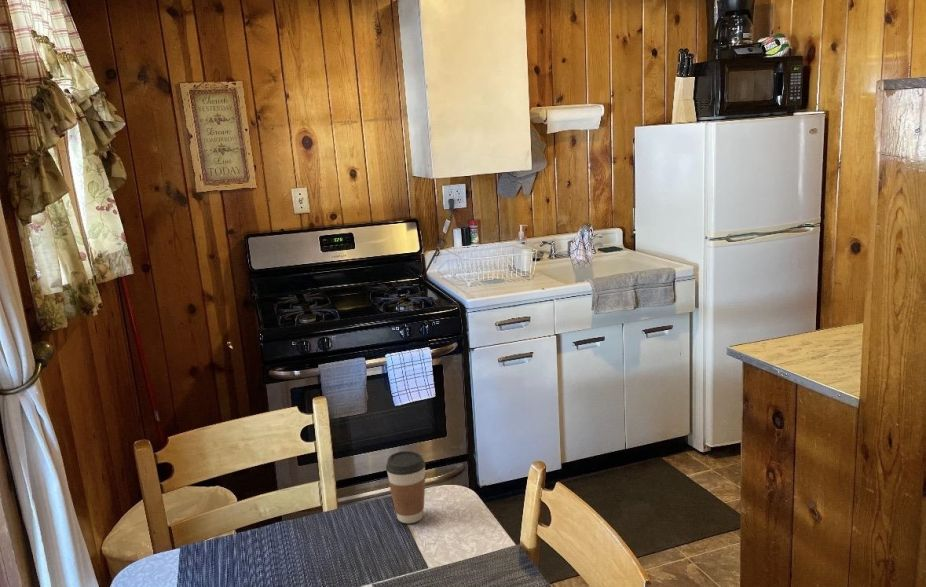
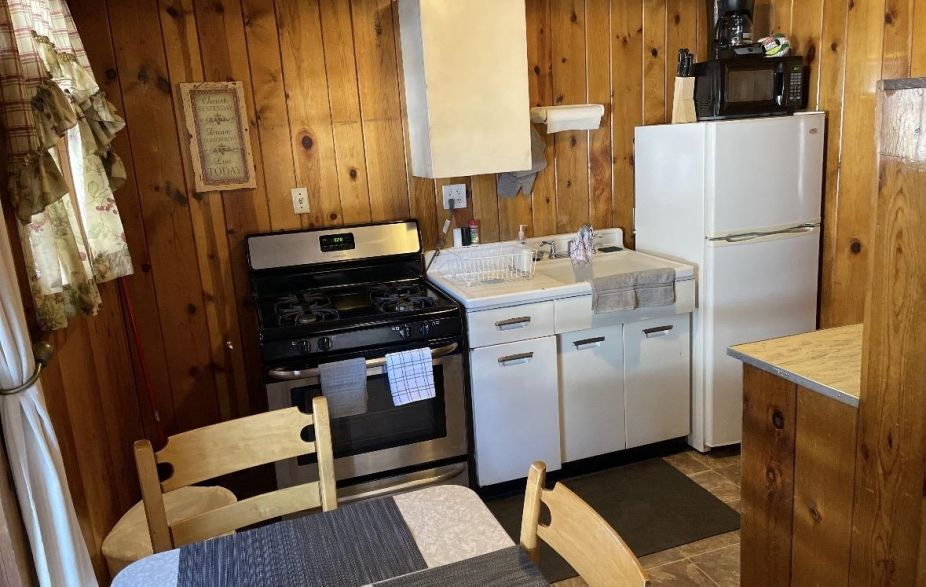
- coffee cup [385,450,427,524]
